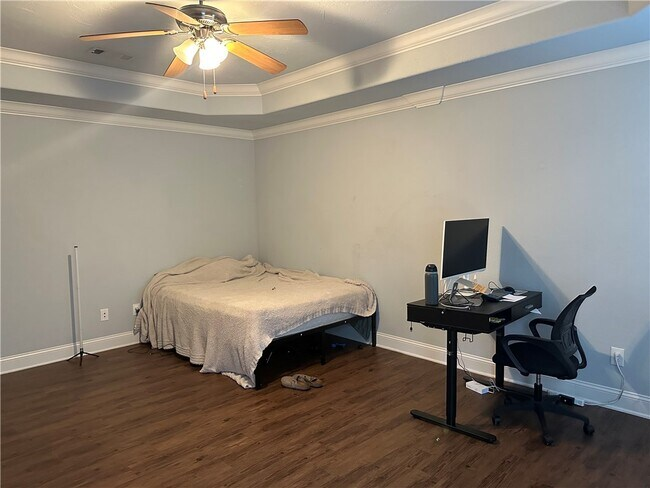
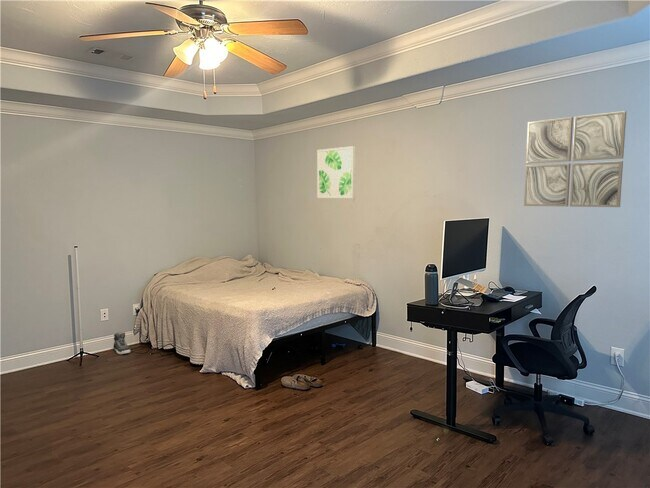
+ wall art [523,110,627,208]
+ sneaker [112,331,131,355]
+ wall art [316,145,356,199]
